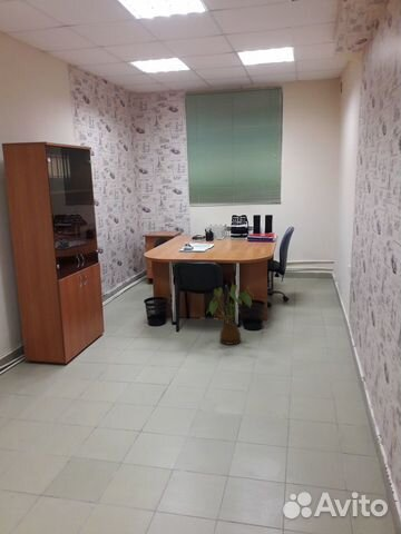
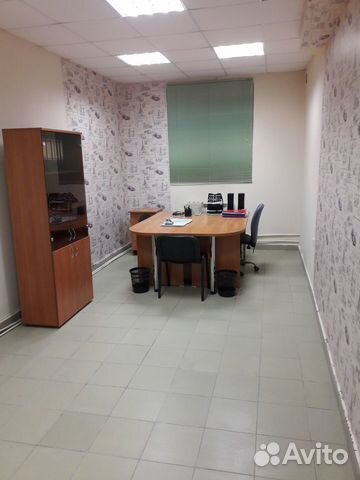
- house plant [205,284,255,346]
